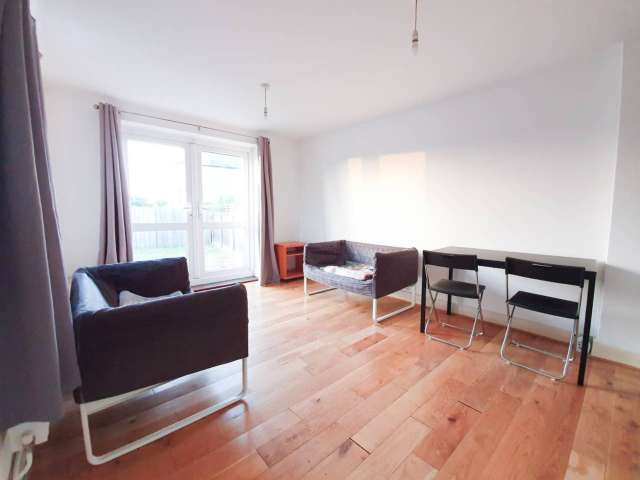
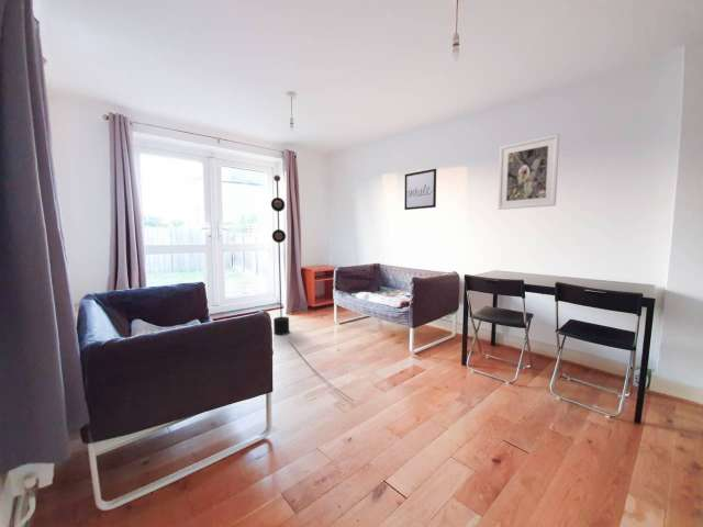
+ wall art [403,168,437,211]
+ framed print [496,133,560,211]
+ floor lamp [270,173,355,402]
